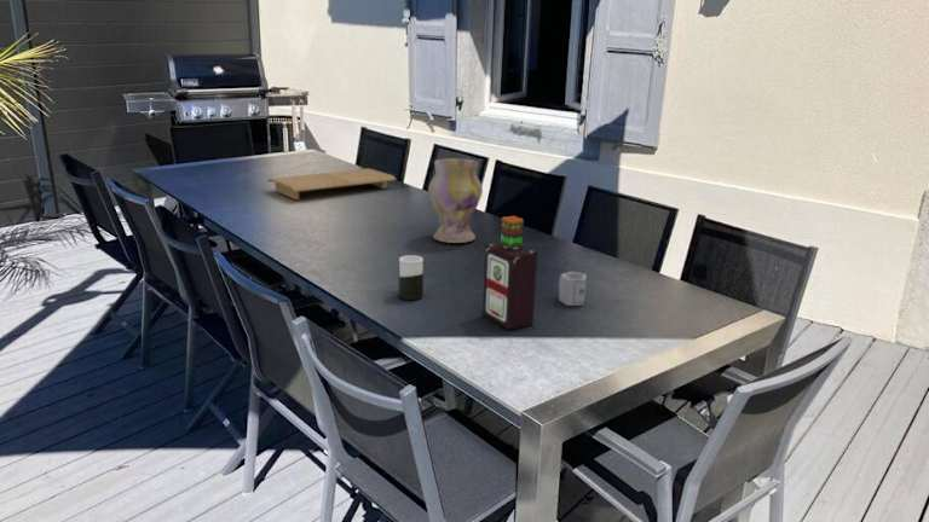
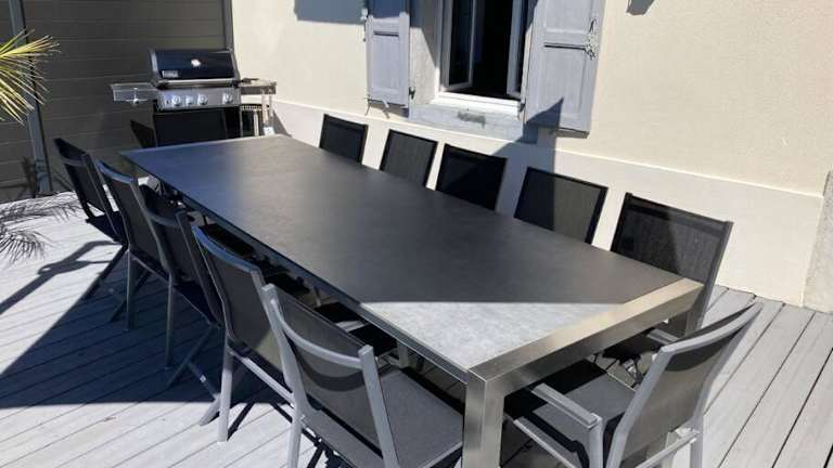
- cutting board [266,168,397,201]
- bottle [481,215,538,331]
- vase [427,157,484,244]
- cup [558,271,588,307]
- cup [397,254,425,301]
